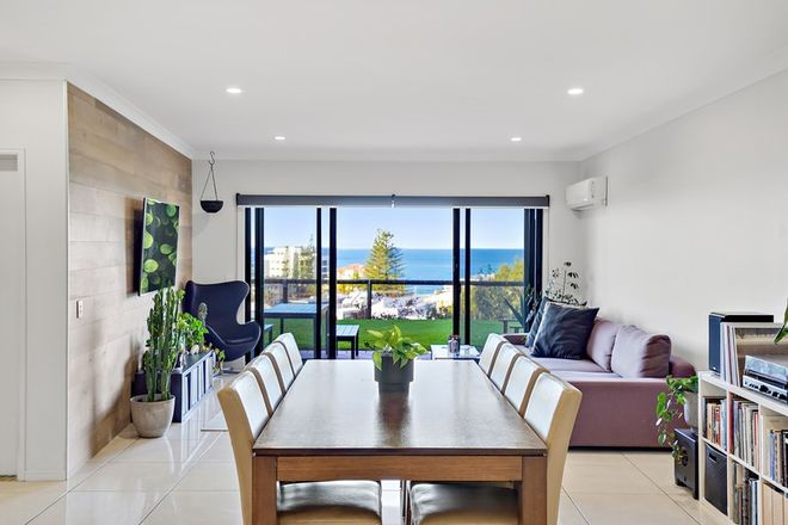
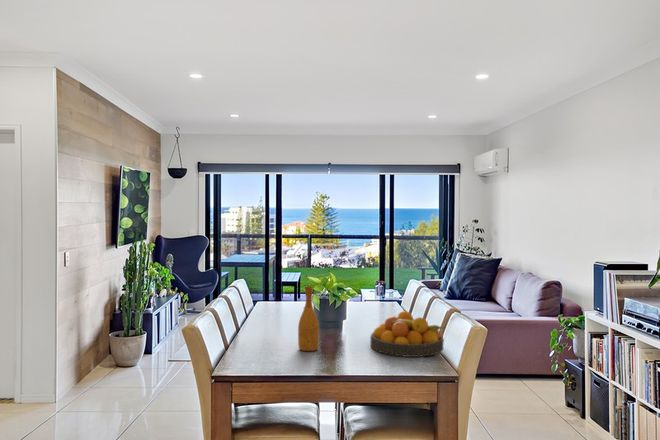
+ fruit bowl [369,310,446,358]
+ wine bottle [297,285,320,352]
